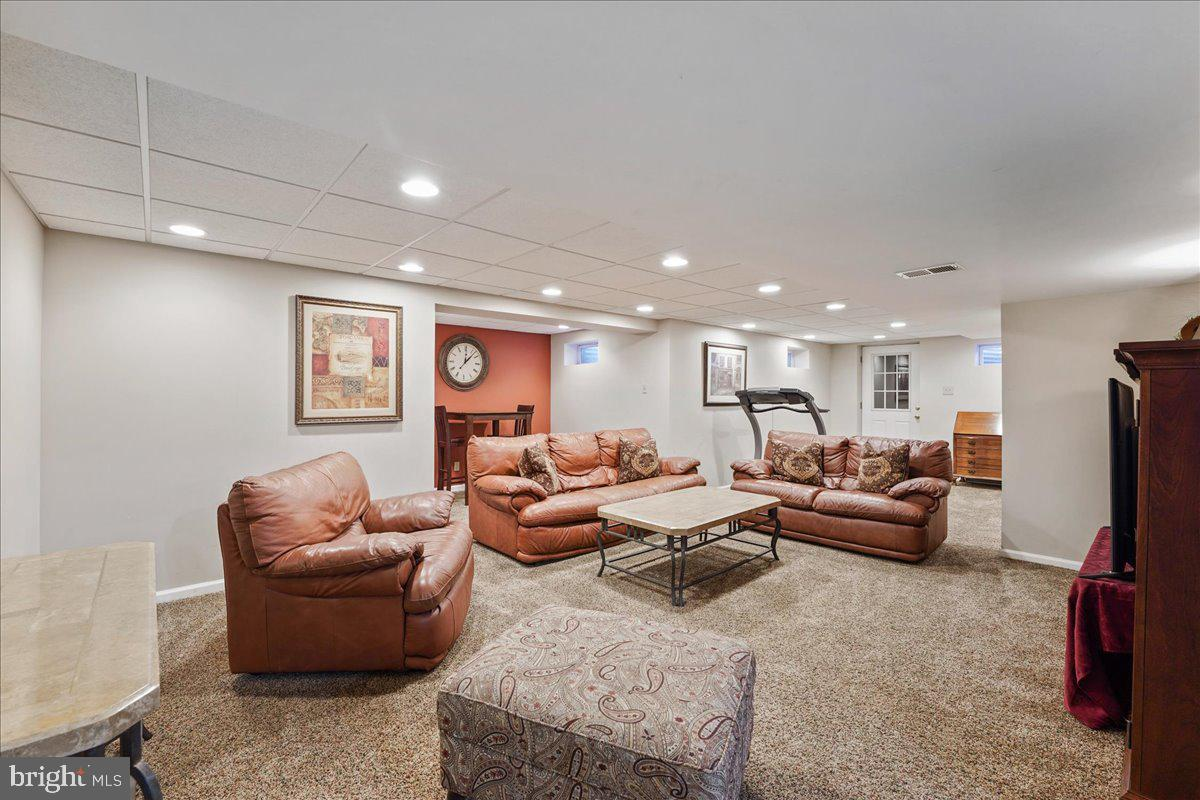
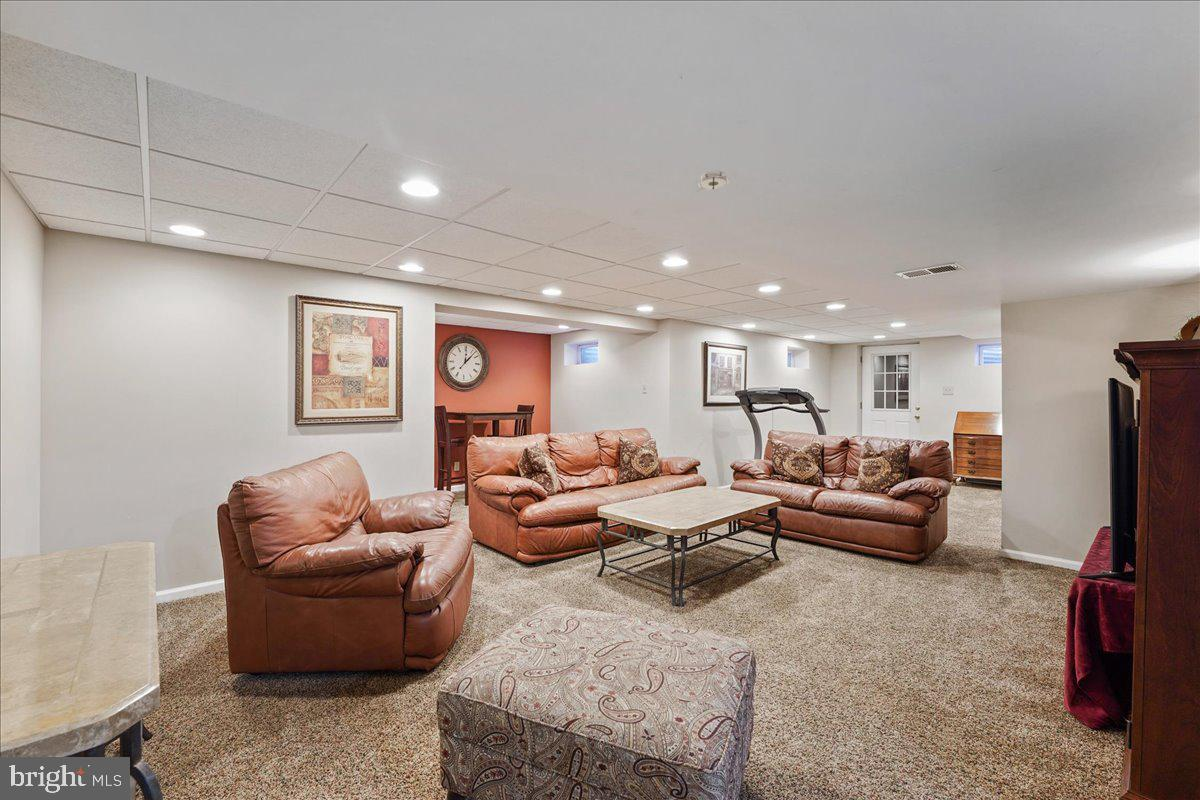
+ smoke detector [697,170,730,192]
